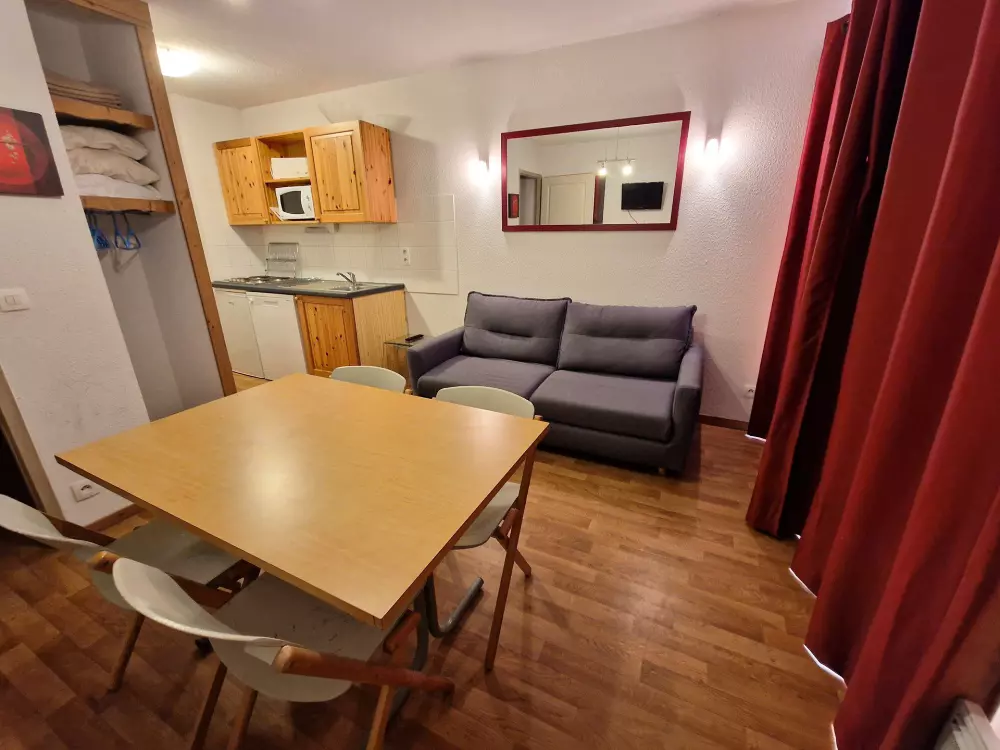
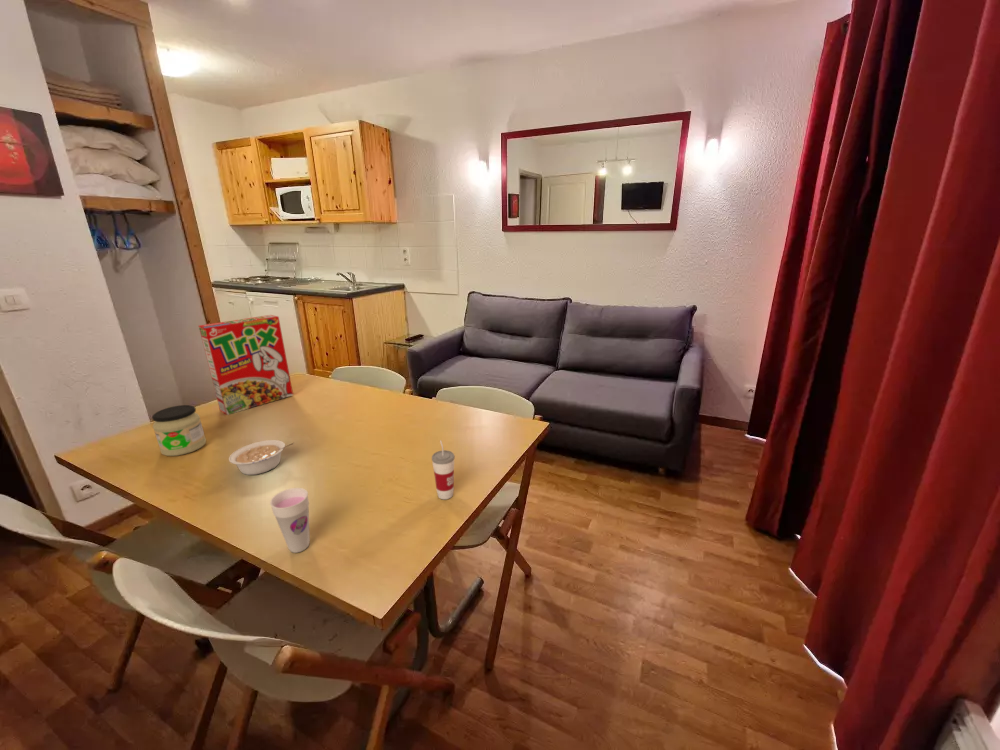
+ legume [228,439,295,476]
+ cup [431,439,456,500]
+ cup [269,487,311,554]
+ cereal box [198,314,294,416]
+ jar [151,404,207,457]
